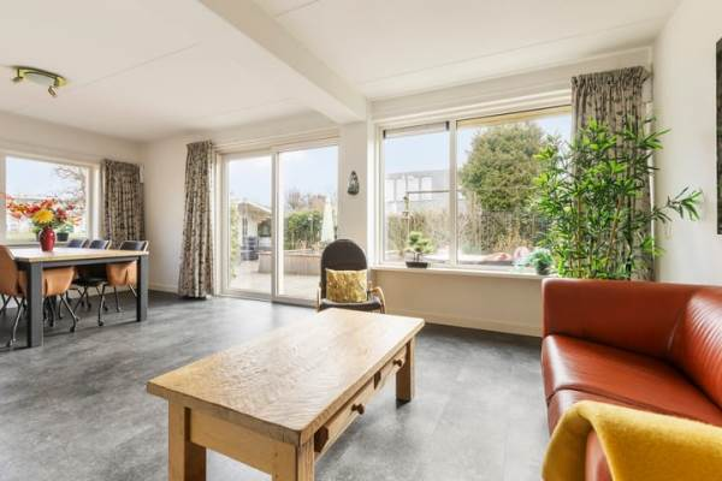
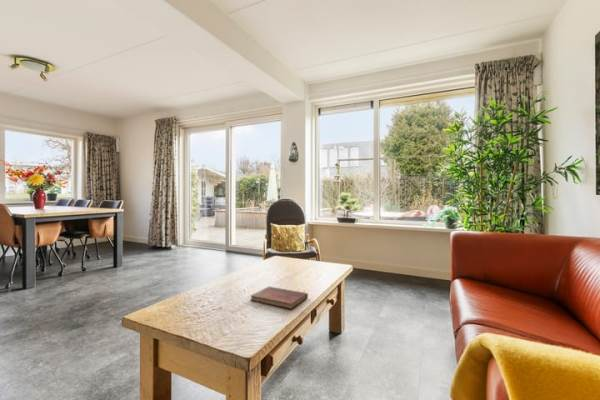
+ diary [249,286,309,310]
